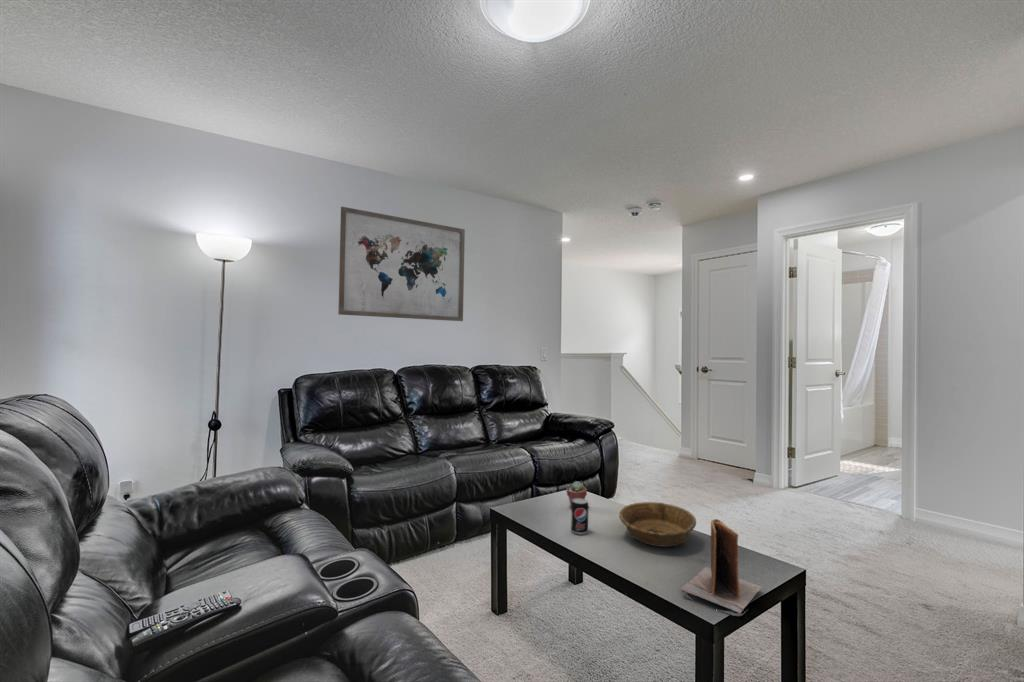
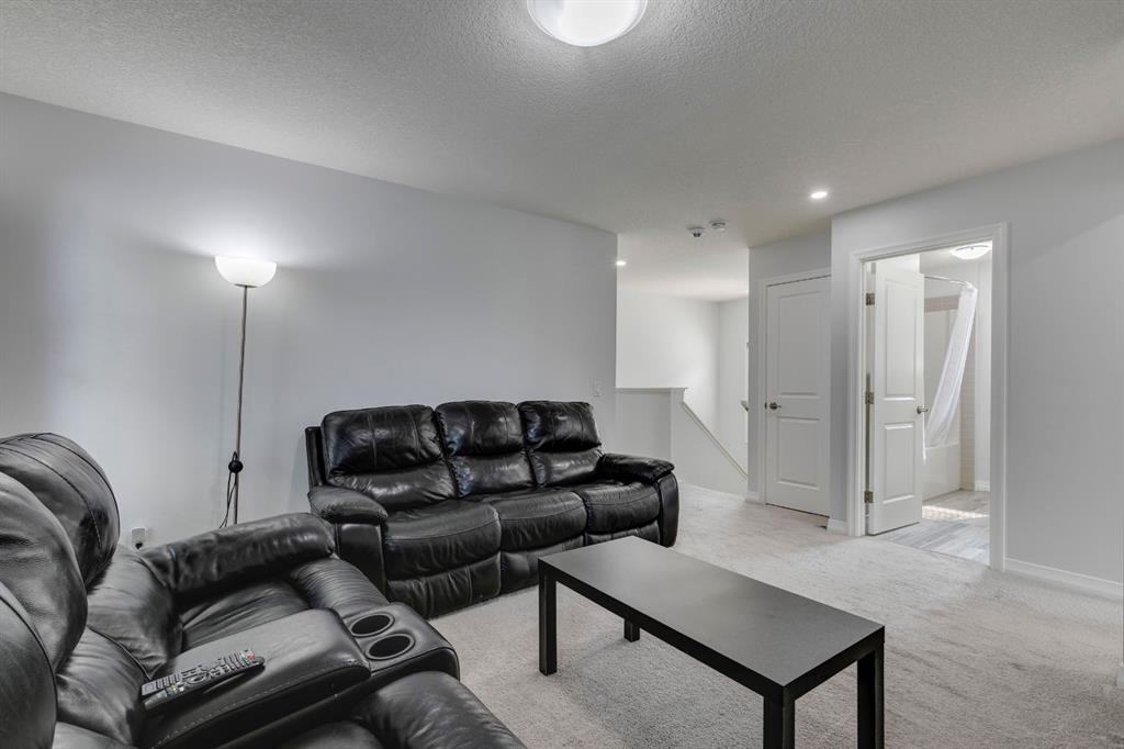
- book [679,518,762,617]
- potted succulent [565,480,588,509]
- decorative bowl [618,501,697,548]
- wall art [337,206,466,322]
- beverage can [570,498,590,536]
